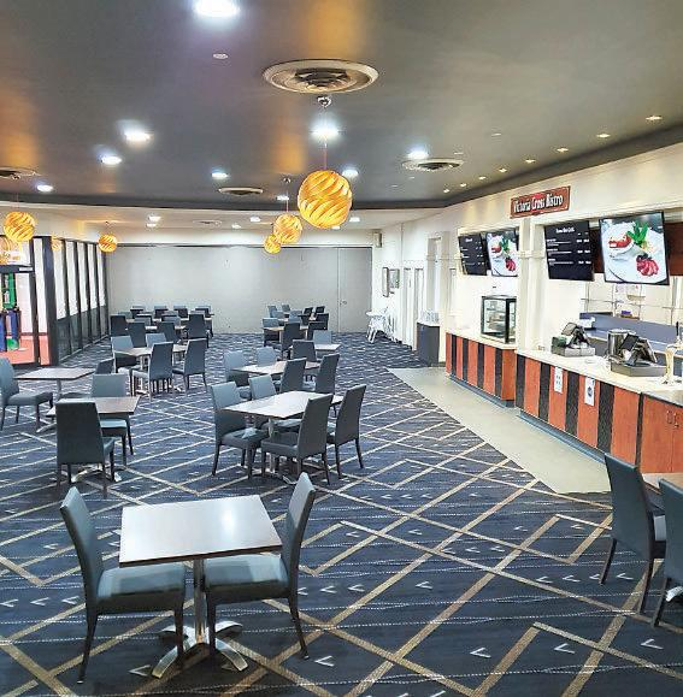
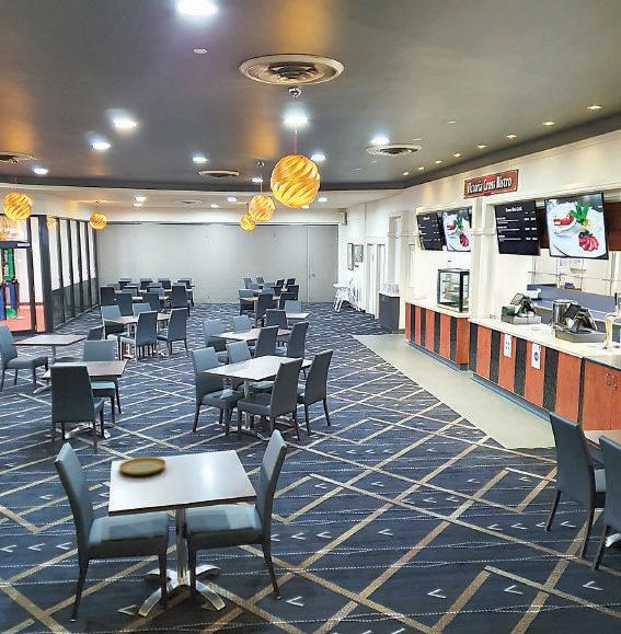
+ plate [118,456,168,476]
